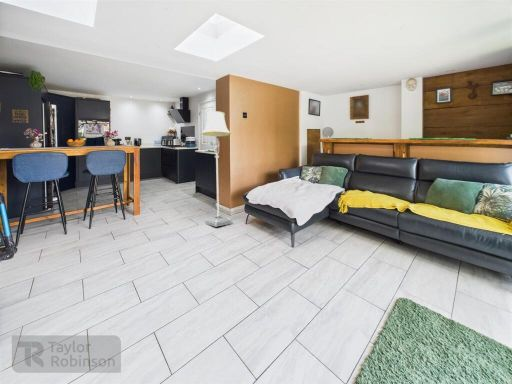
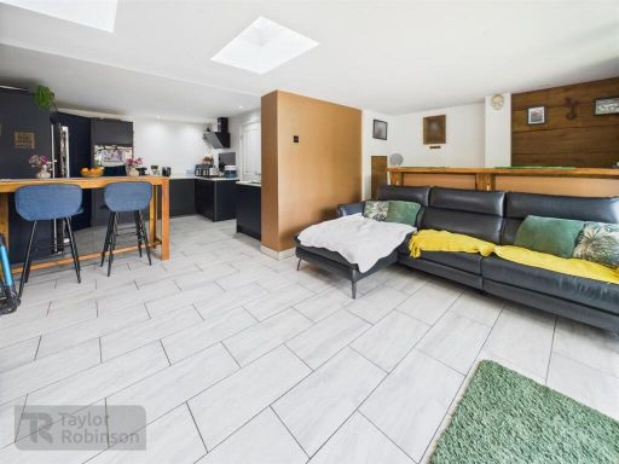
- floor lamp [201,110,233,227]
